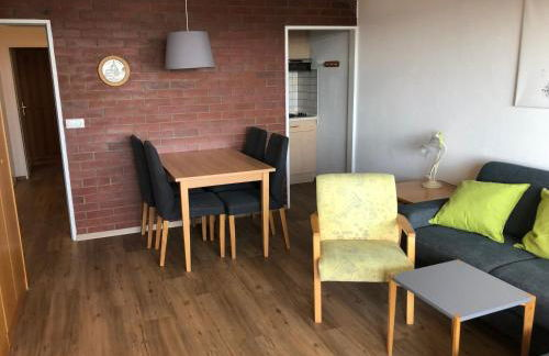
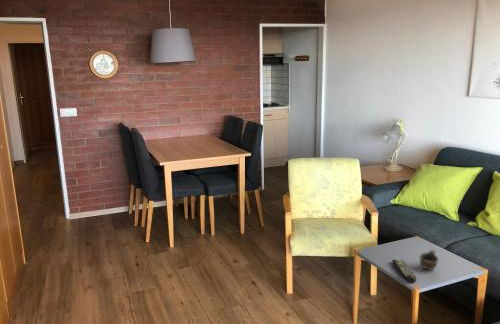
+ cup [419,248,440,271]
+ remote control [391,259,417,284]
